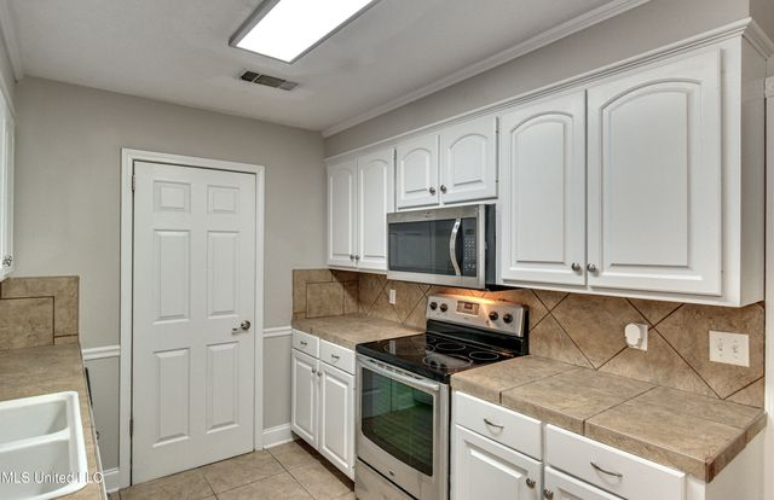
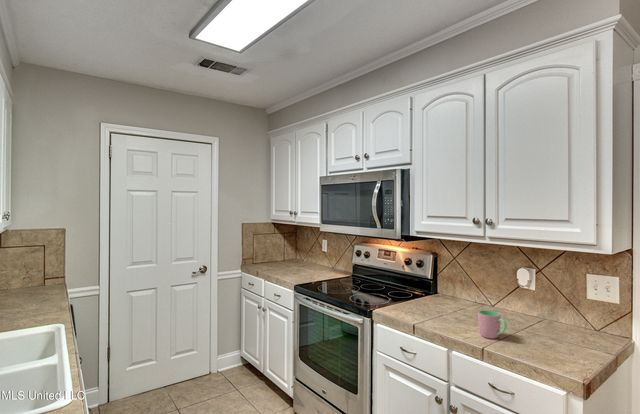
+ cup [477,309,508,340]
